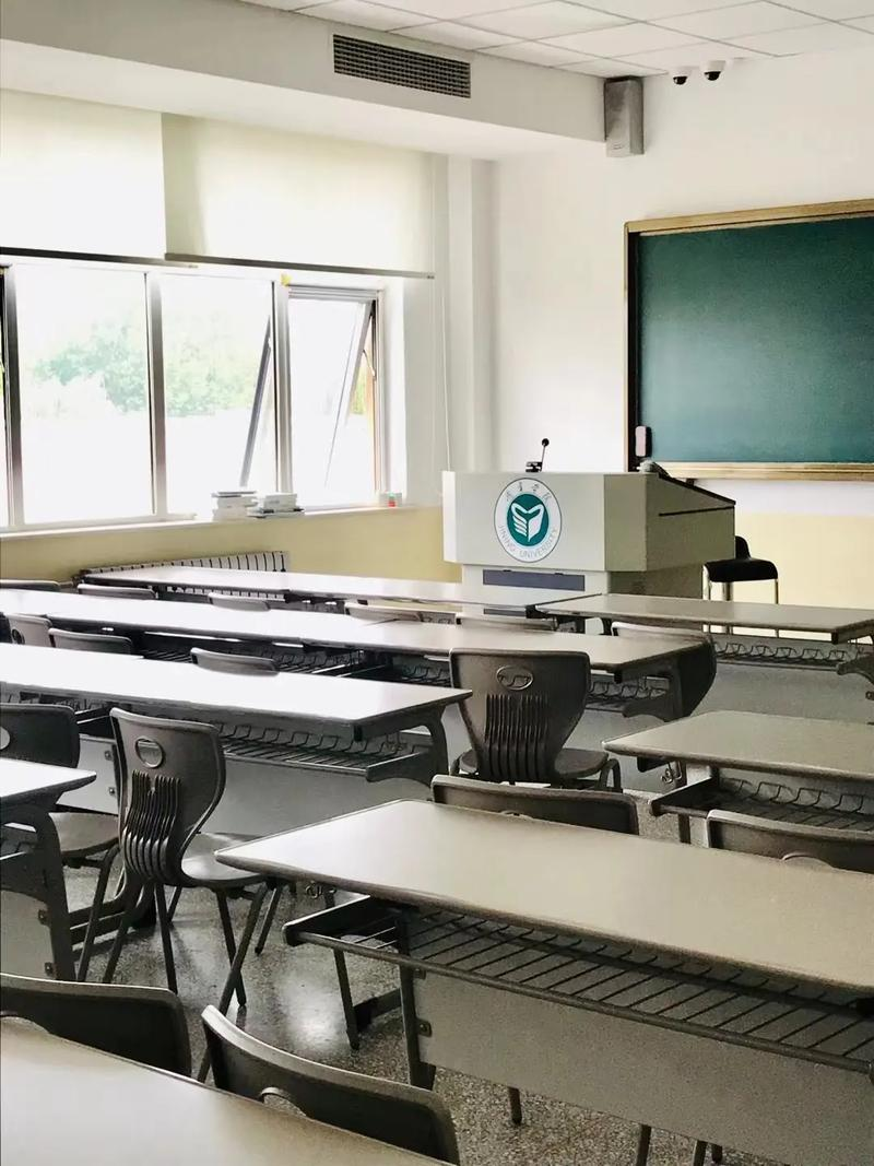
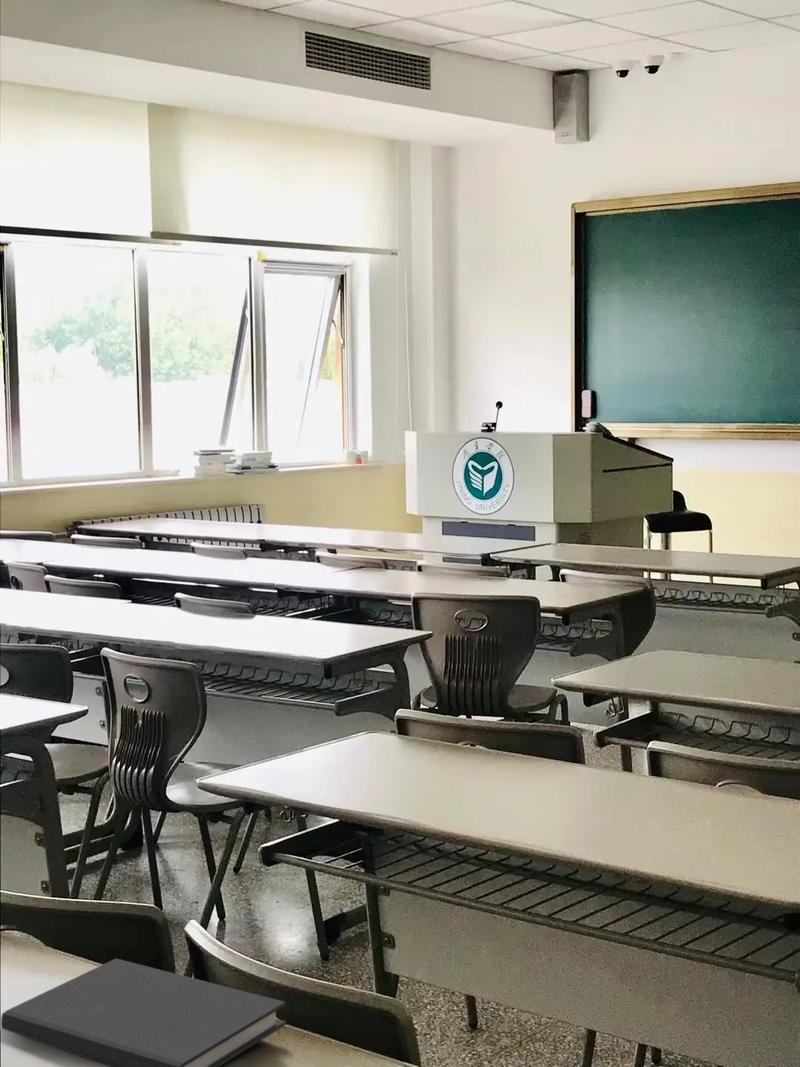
+ diary [0,958,287,1067]
